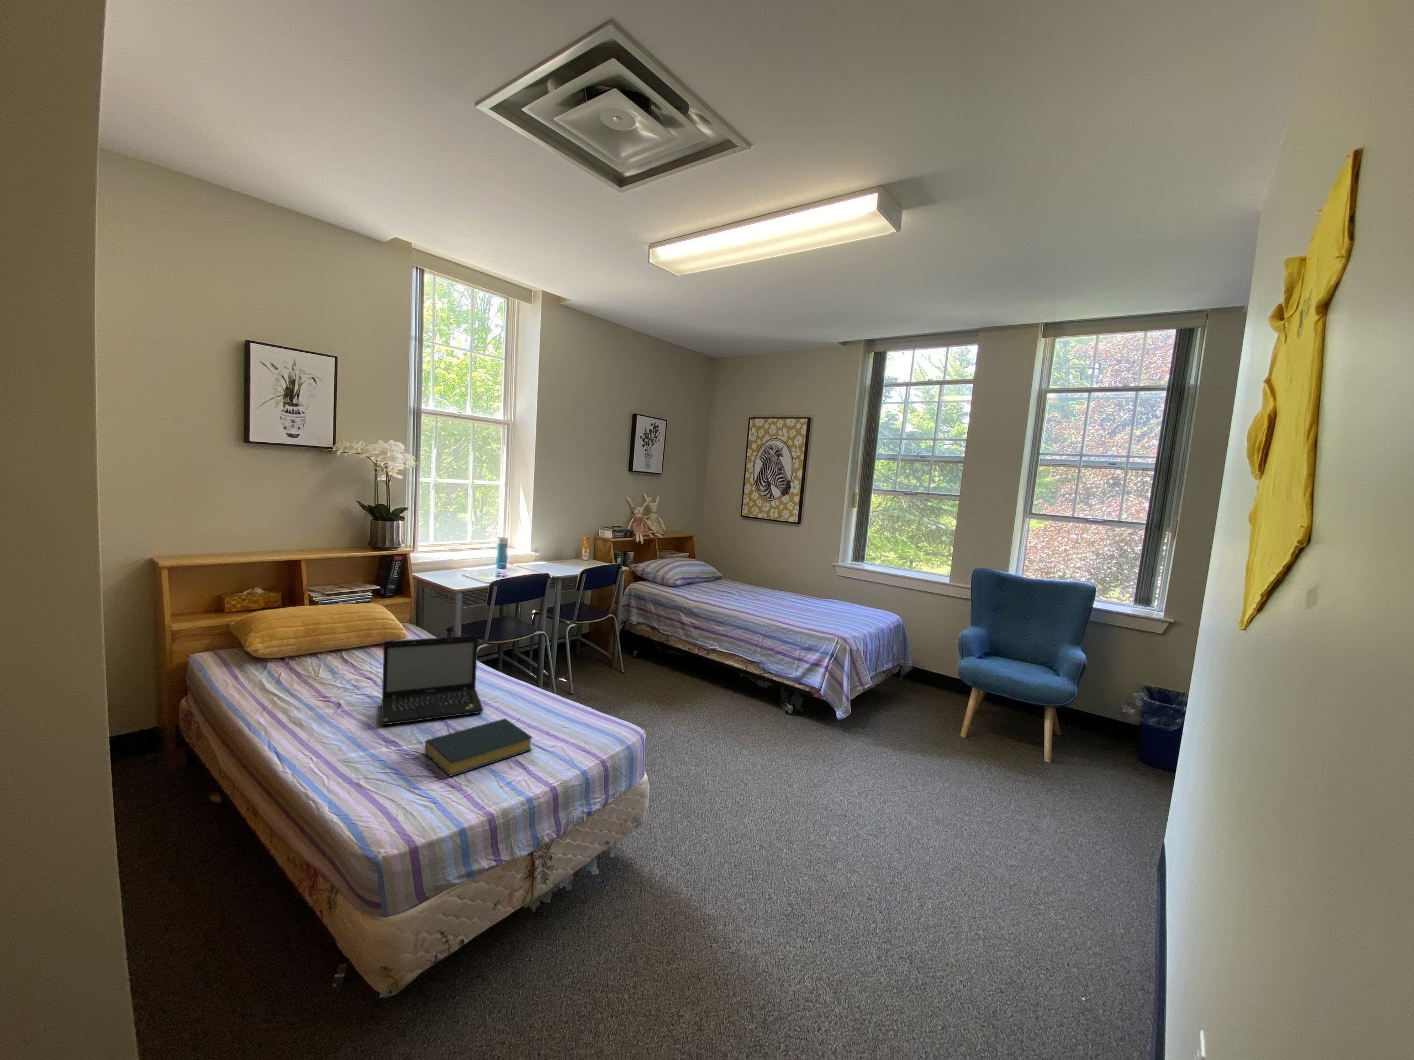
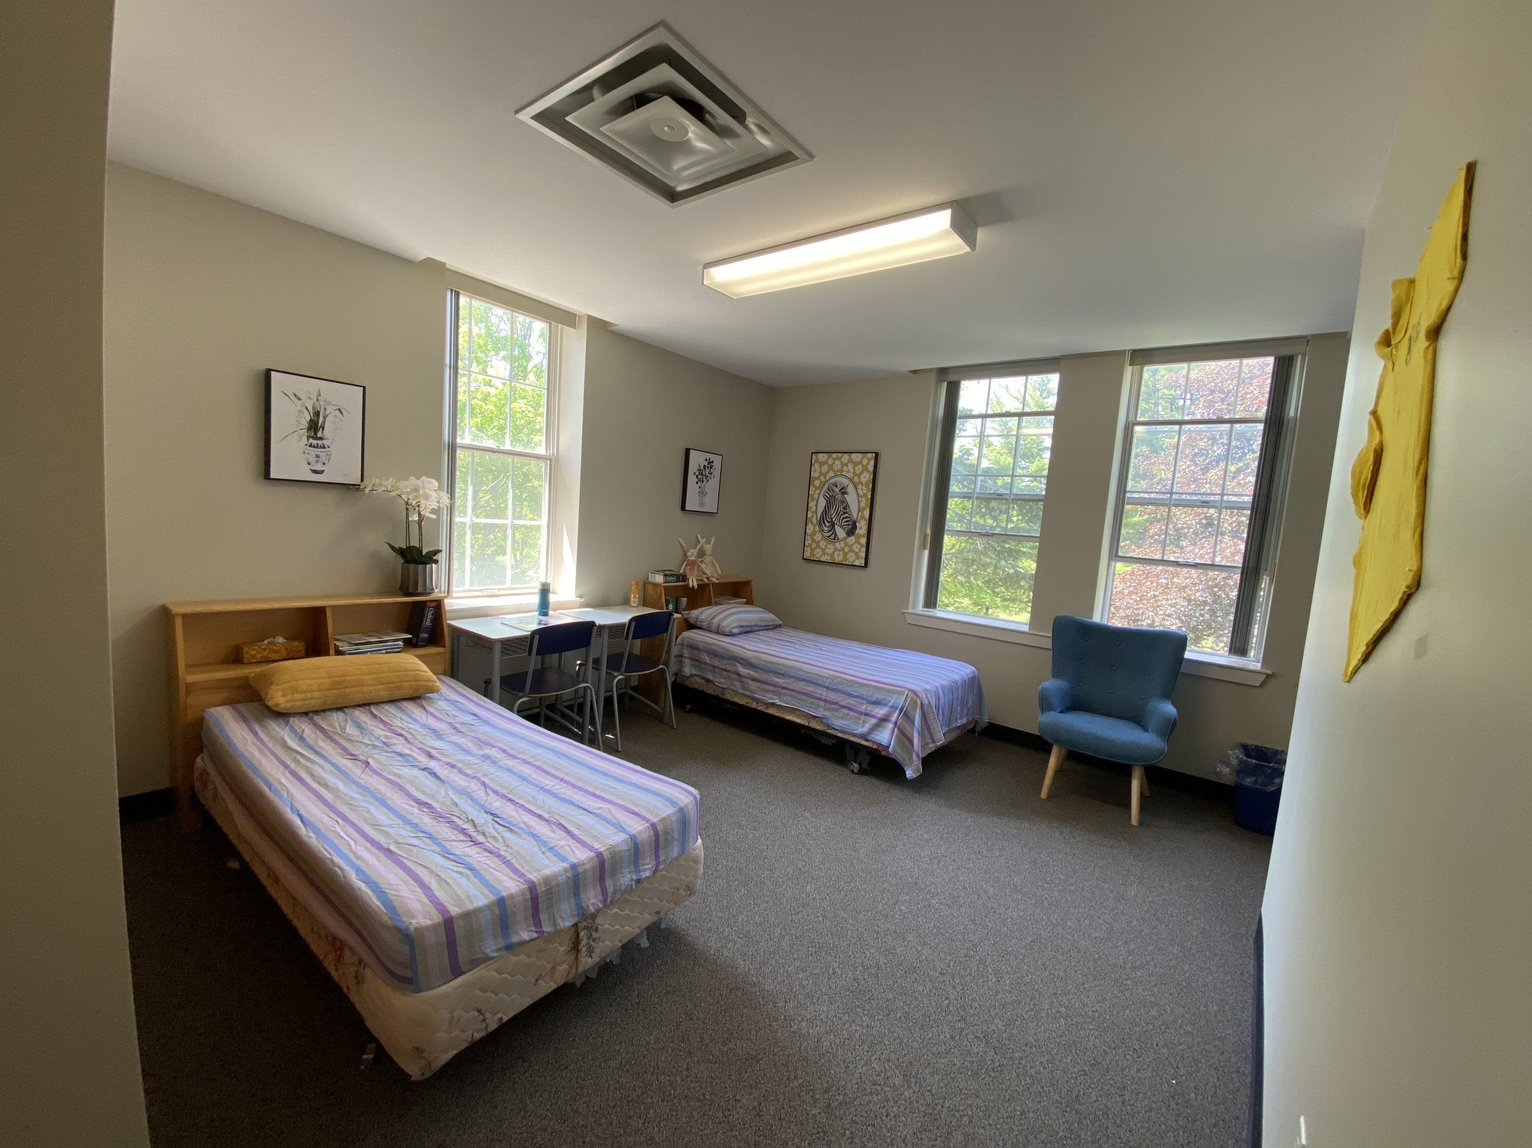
- laptop [381,635,484,726]
- hardback book [424,718,533,777]
